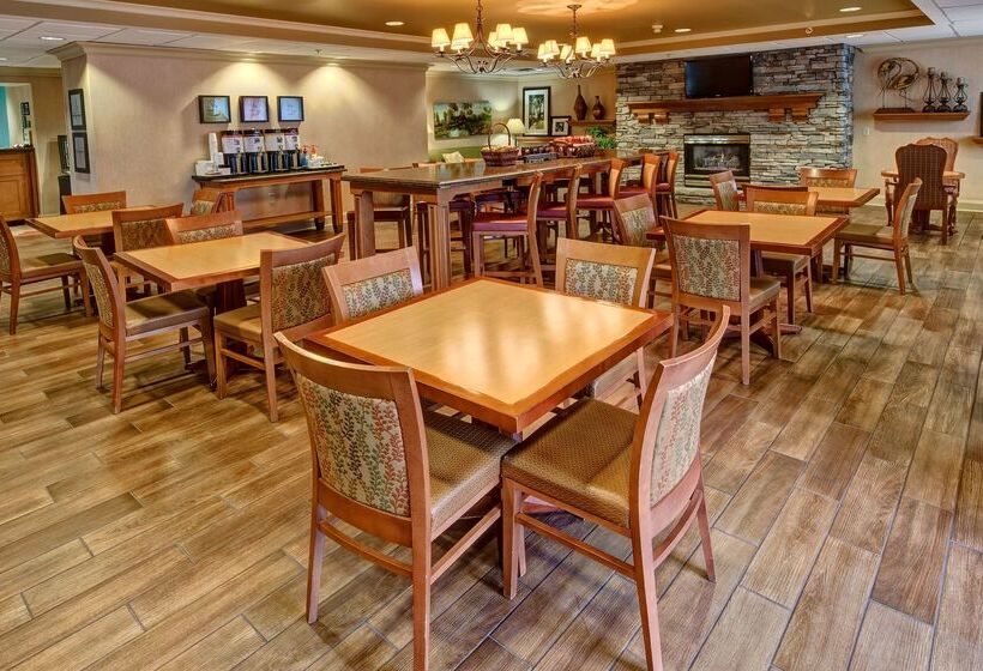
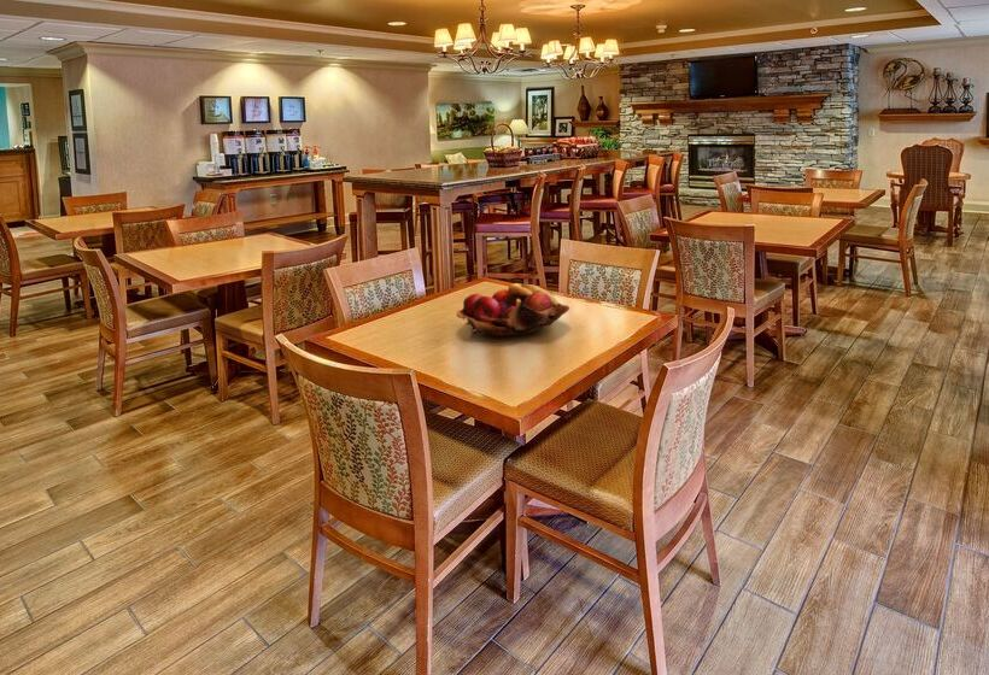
+ fruit basket [456,282,572,336]
